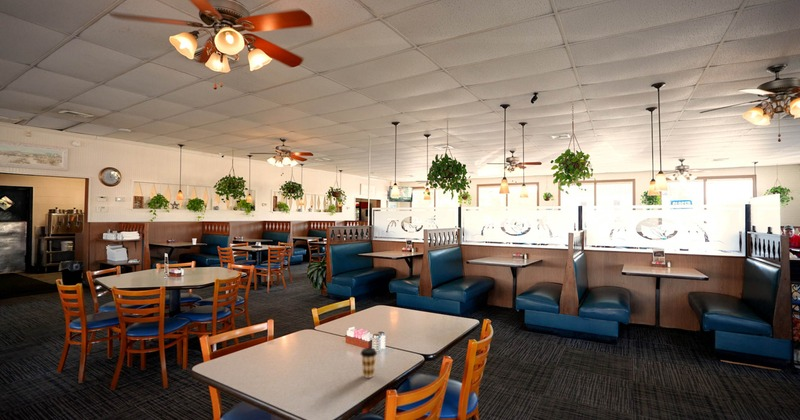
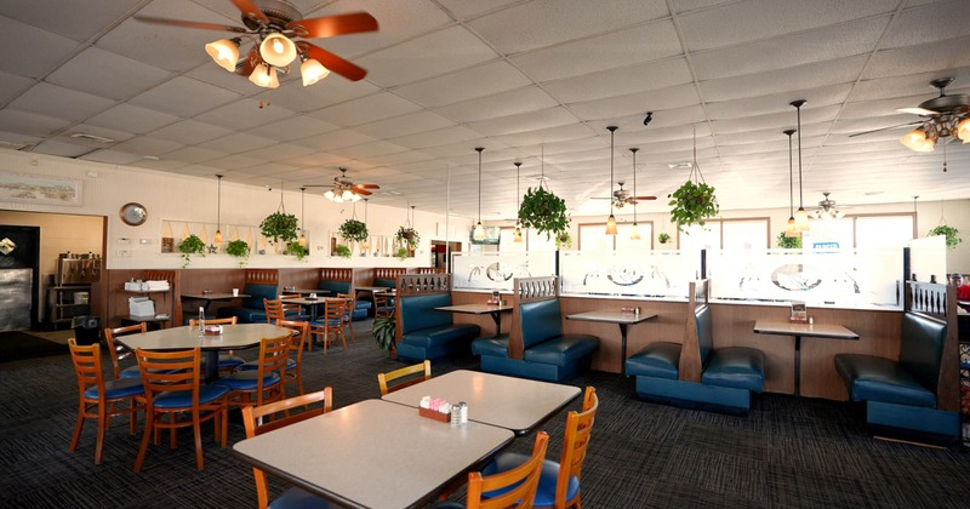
- coffee cup [360,347,378,379]
